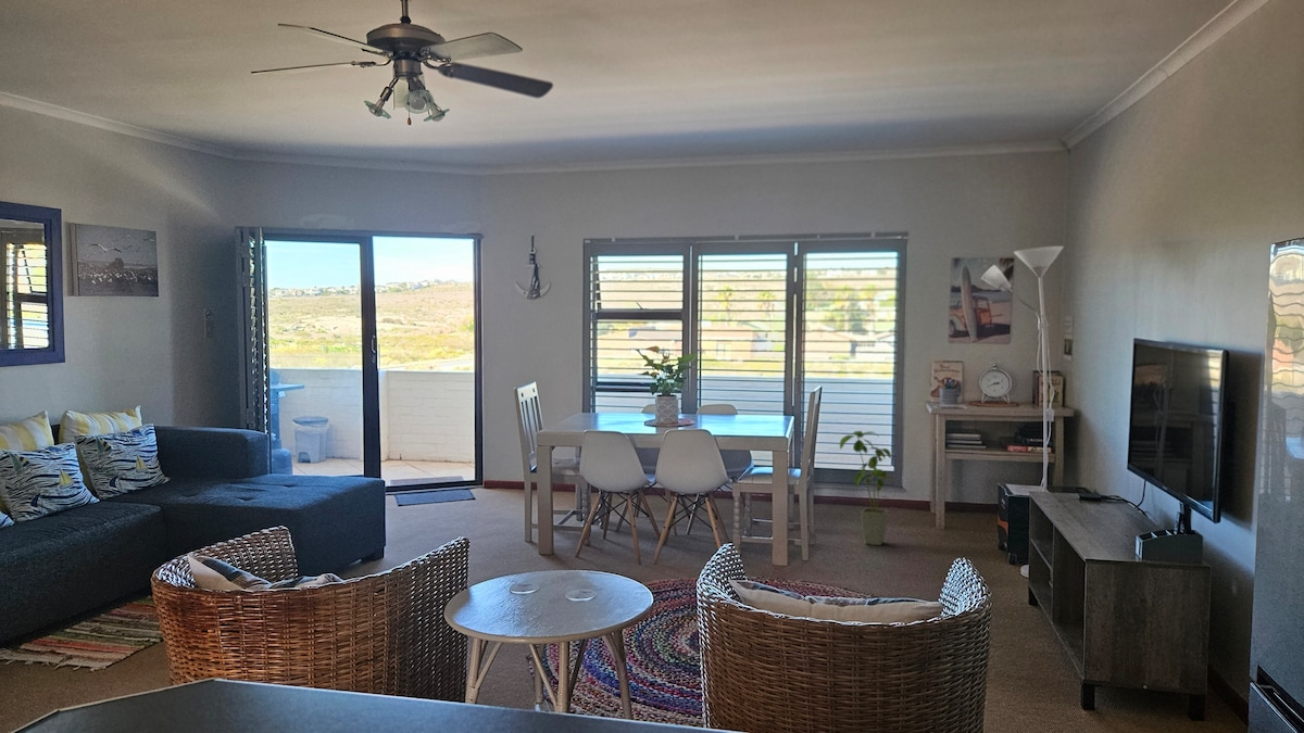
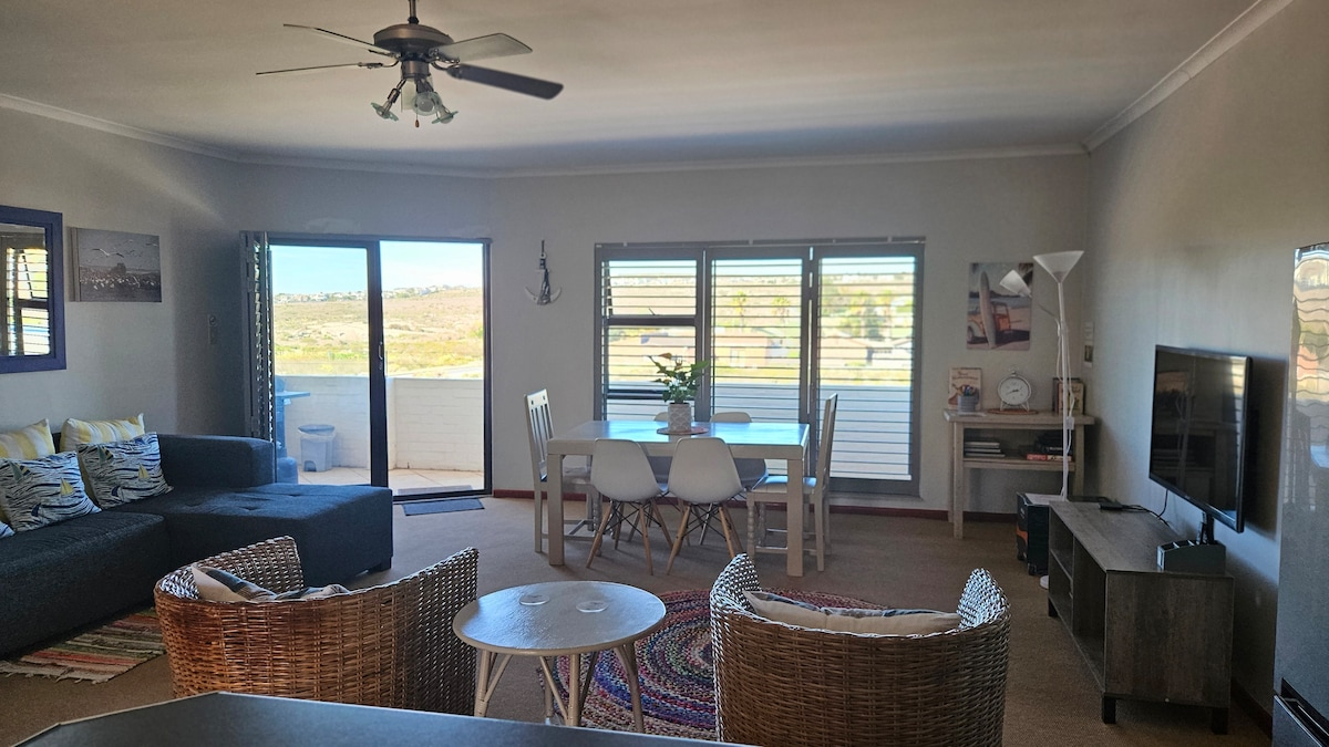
- house plant [839,430,894,546]
